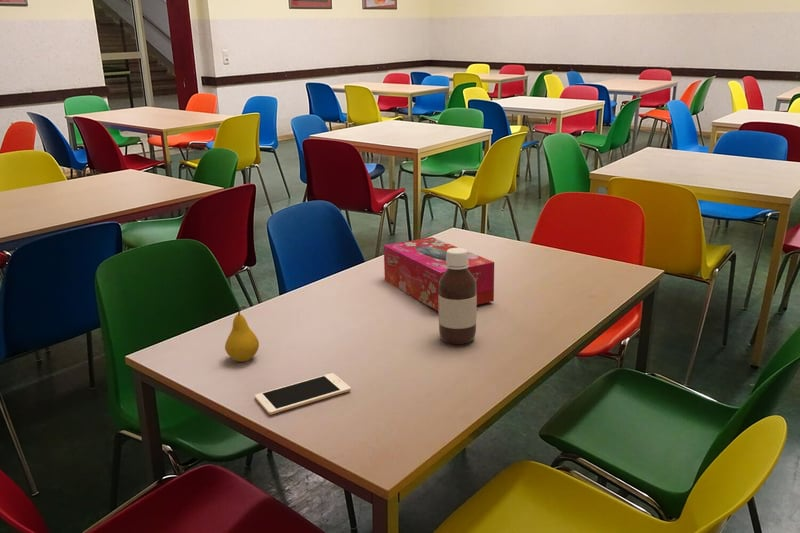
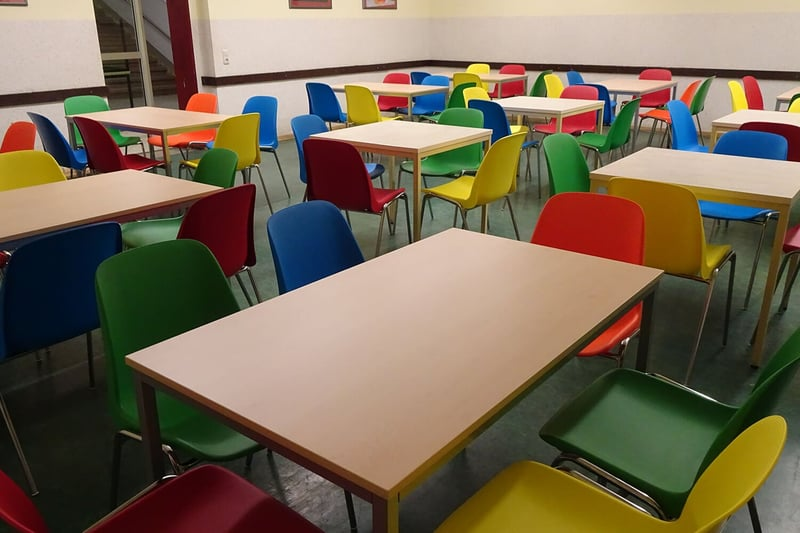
- tissue box [383,236,495,312]
- bottle [437,247,478,345]
- fruit [224,305,260,363]
- cell phone [254,372,352,415]
